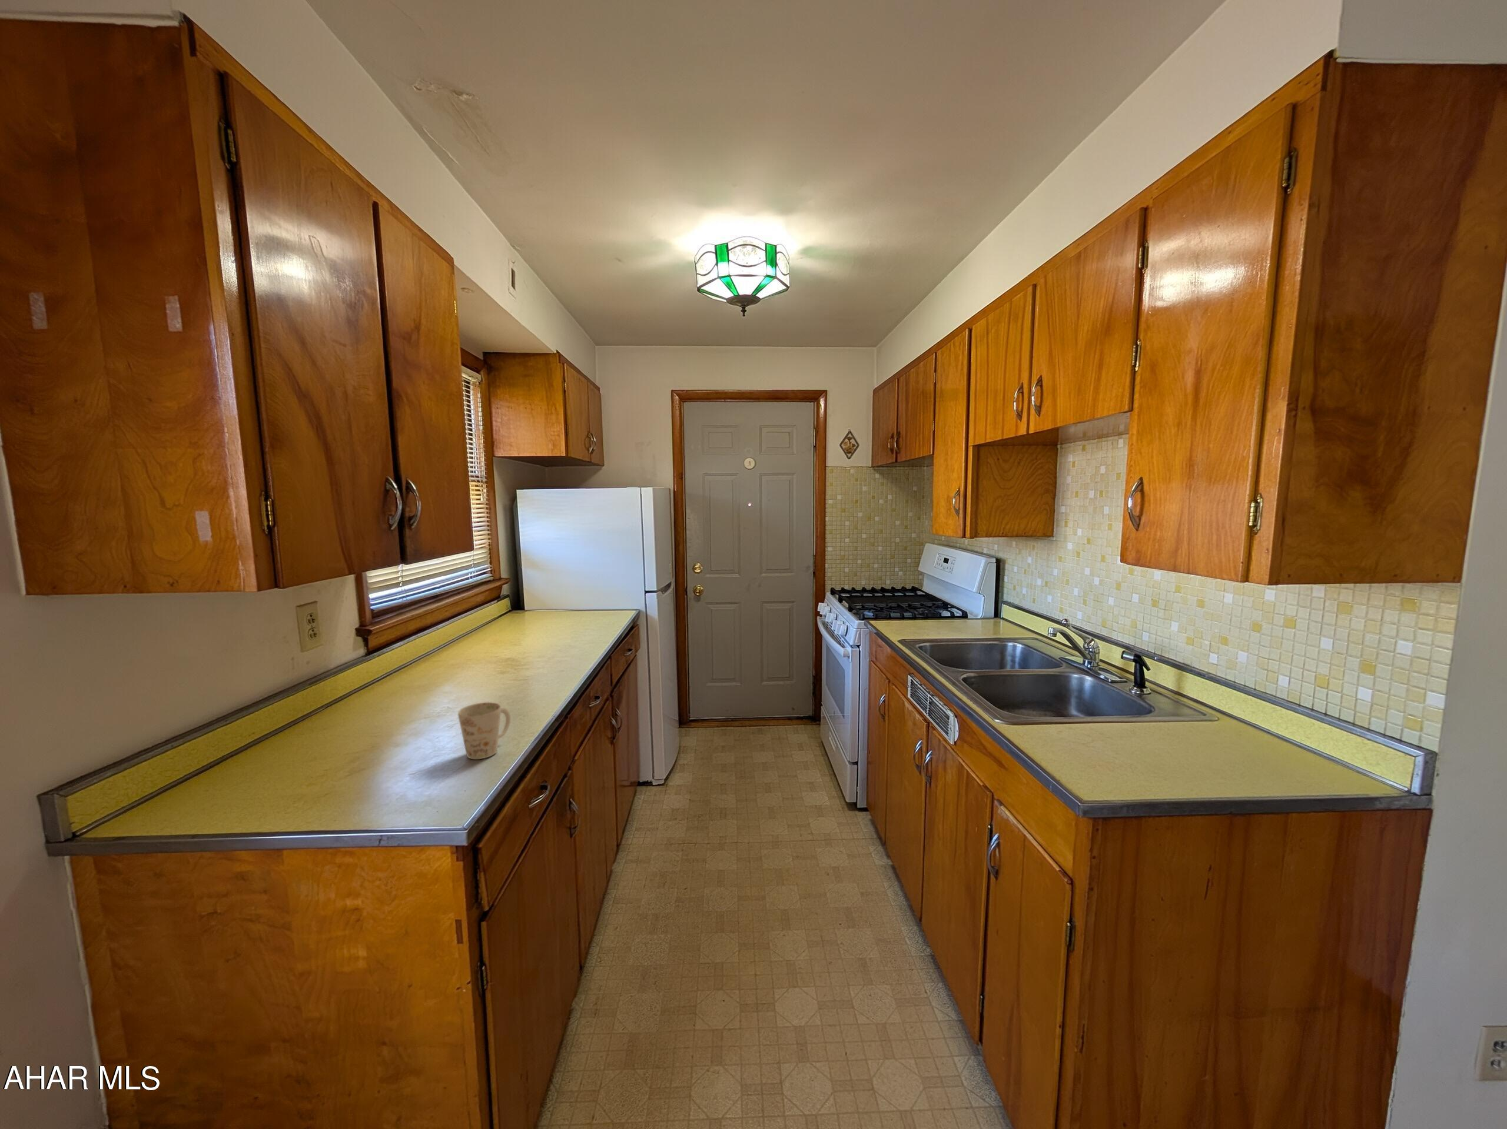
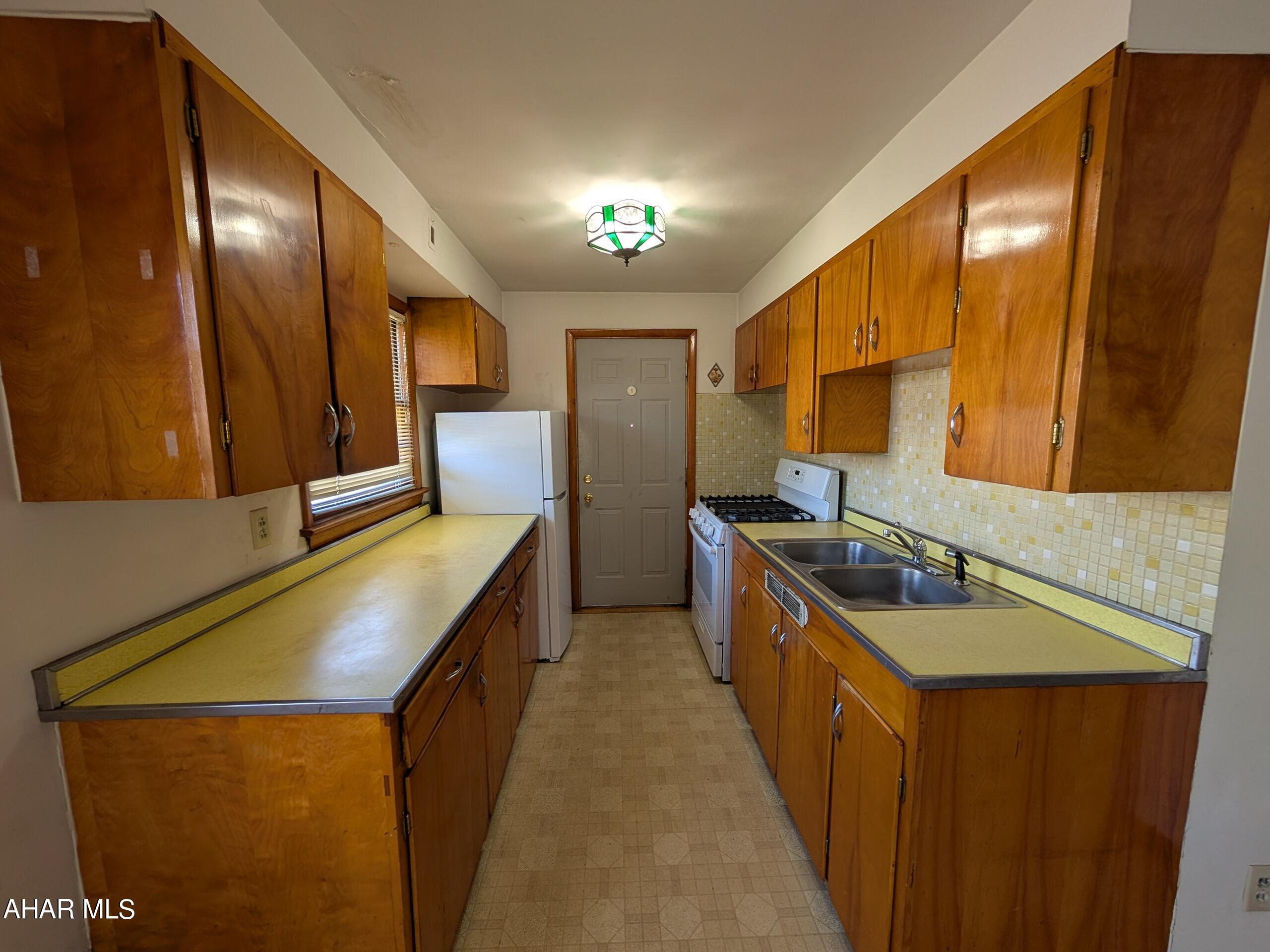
- mug [457,702,511,760]
